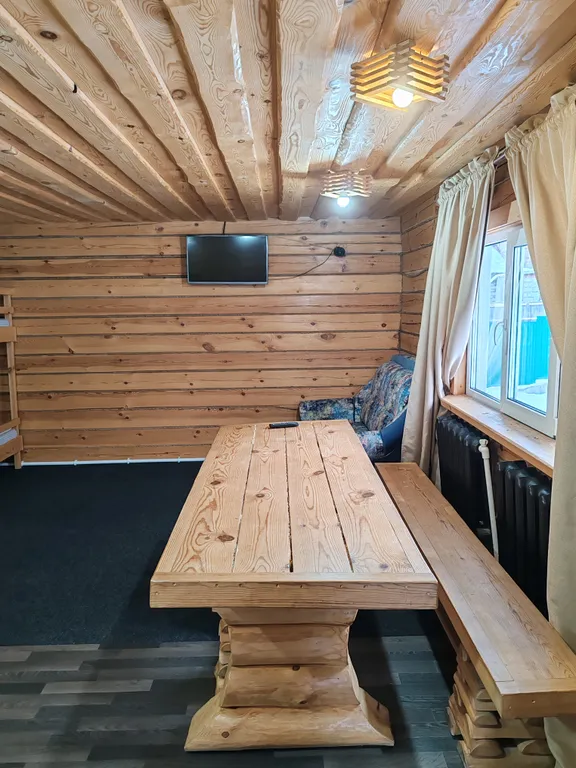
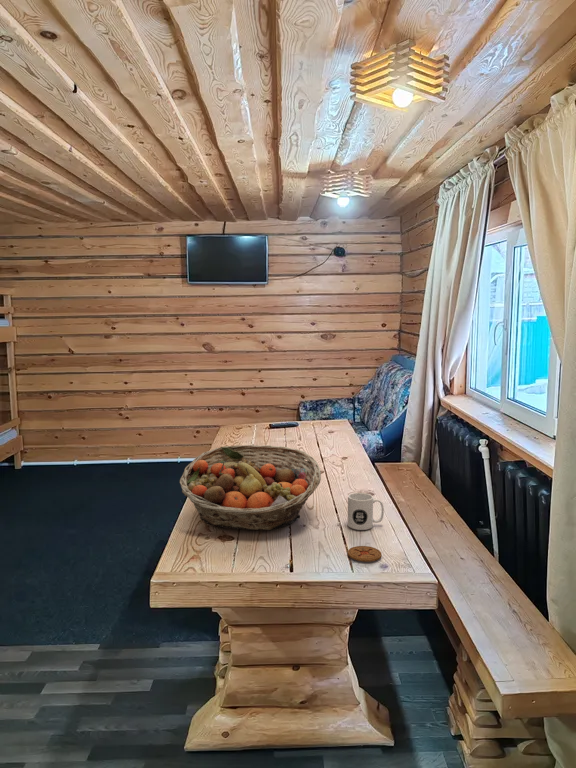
+ mug [347,492,385,531]
+ coaster [347,545,383,563]
+ fruit basket [179,444,322,531]
